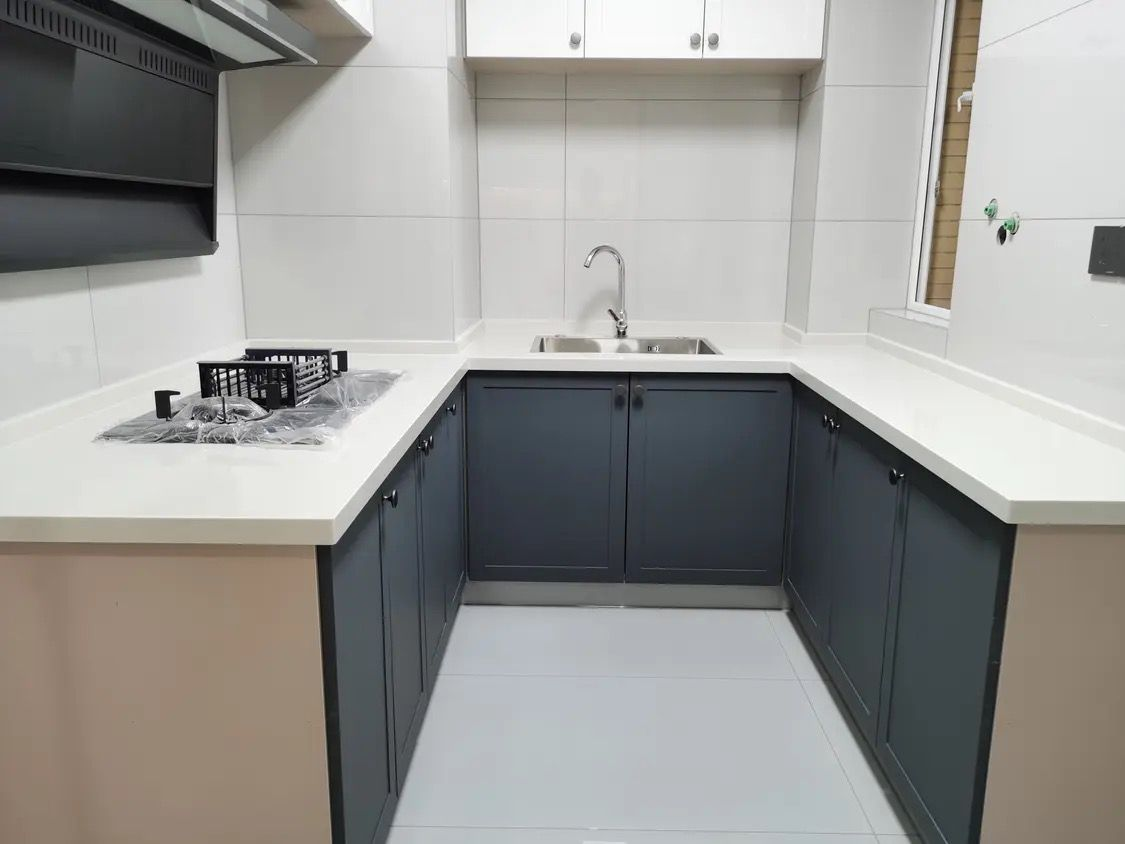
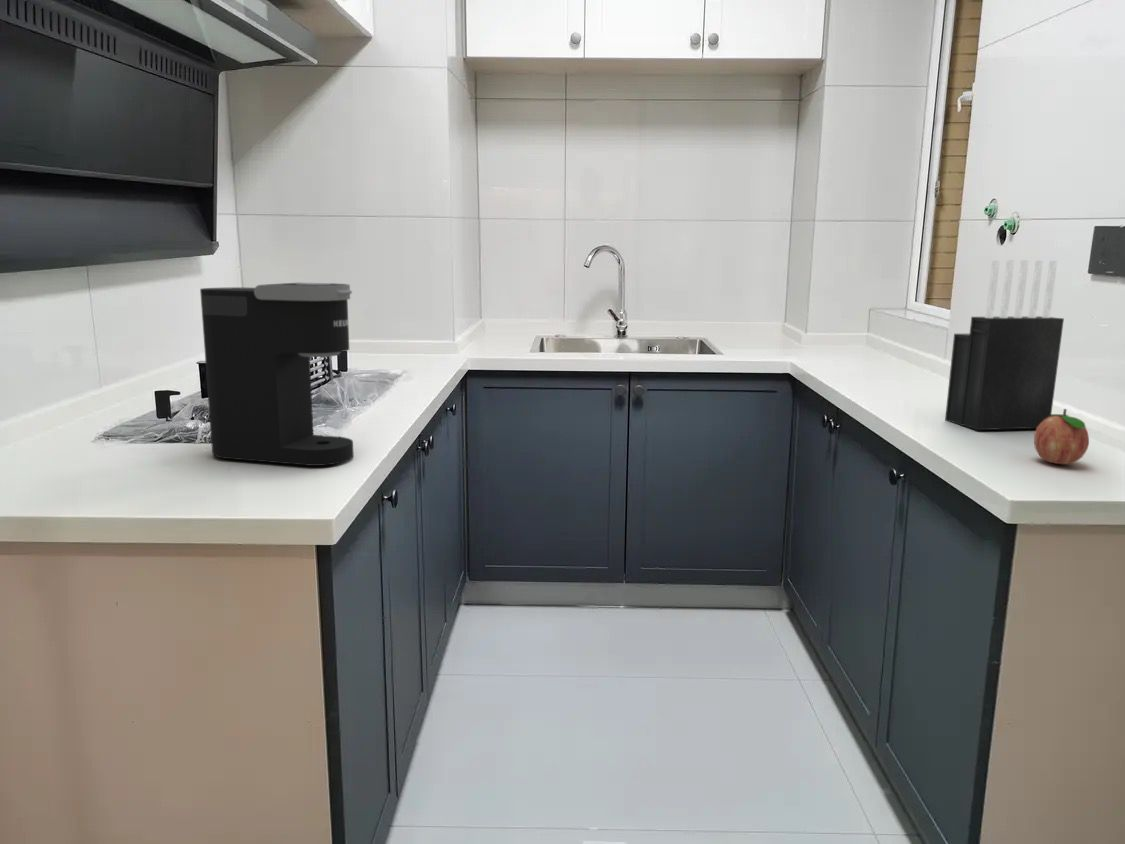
+ fruit [1033,408,1090,465]
+ knife block [944,259,1065,431]
+ coffee maker [199,282,354,467]
